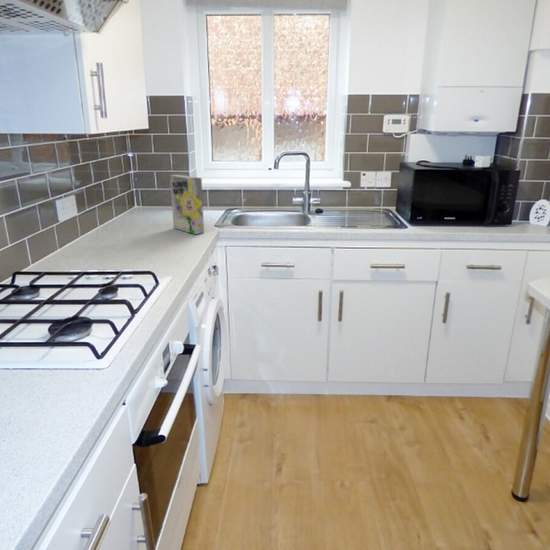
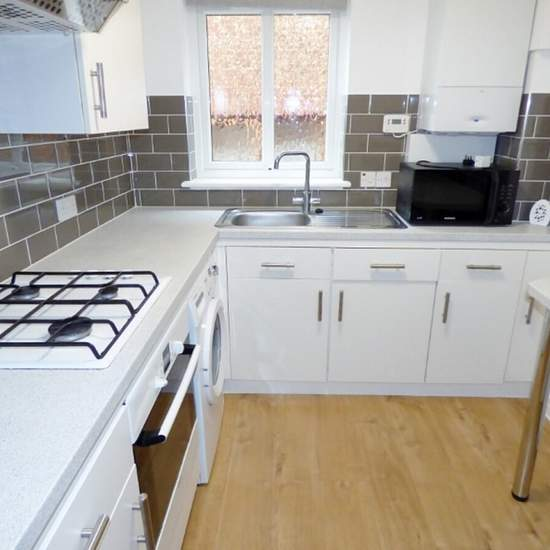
- cereal box [169,174,205,235]
